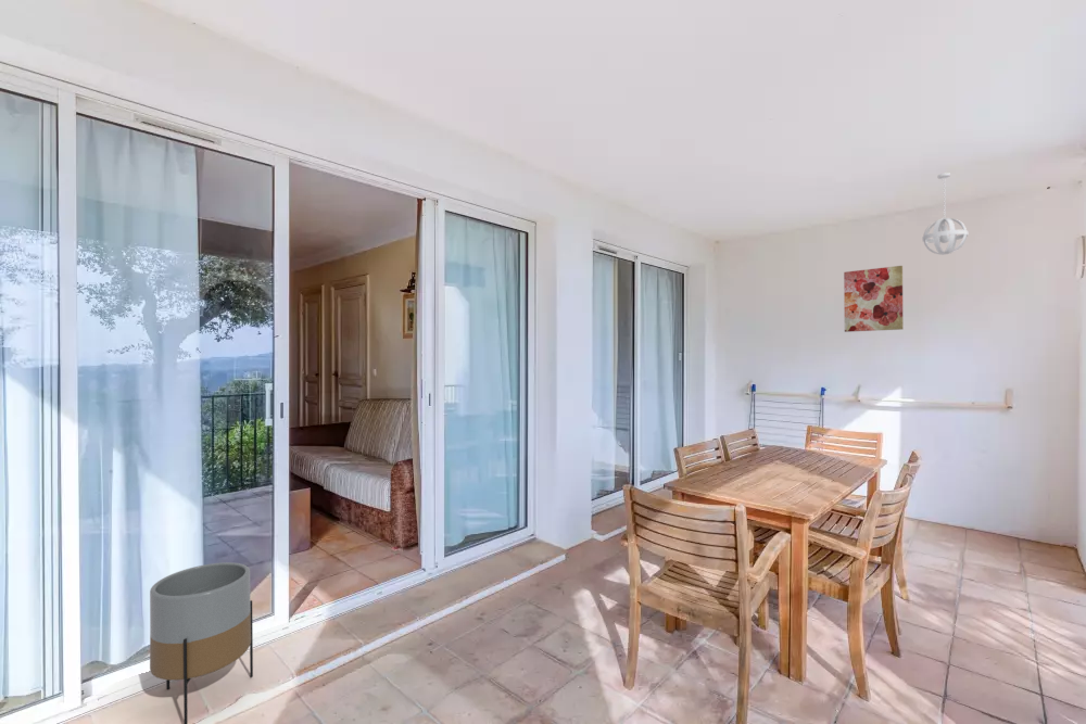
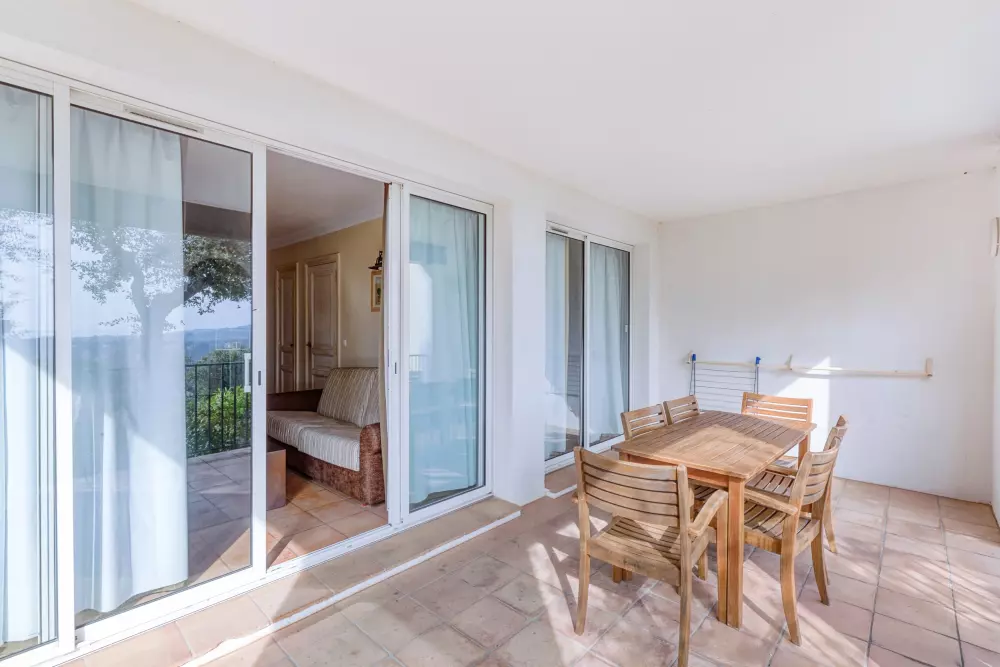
- planter [149,561,254,724]
- wall art [843,265,905,333]
- pendant light [922,172,969,255]
